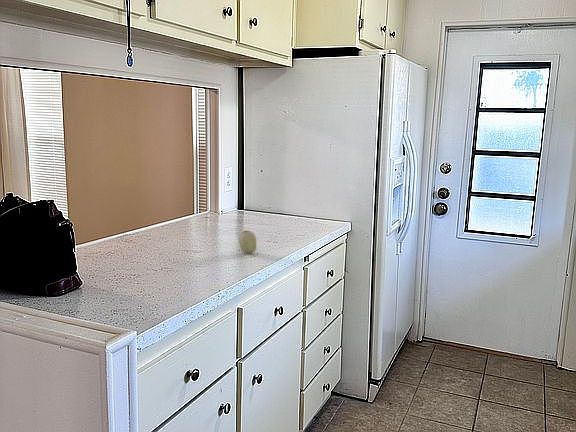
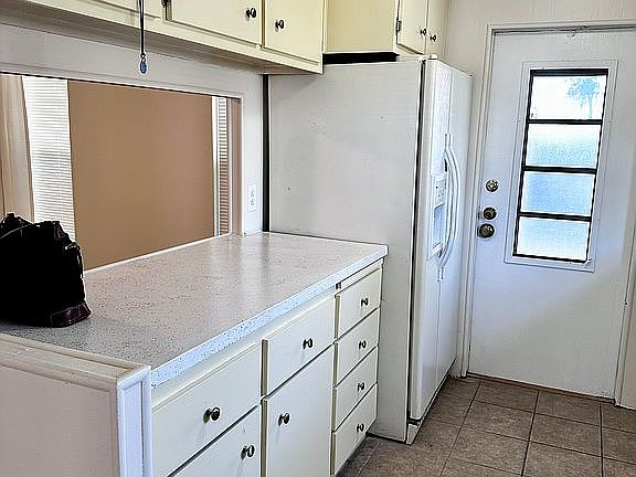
- fruit [238,230,257,254]
